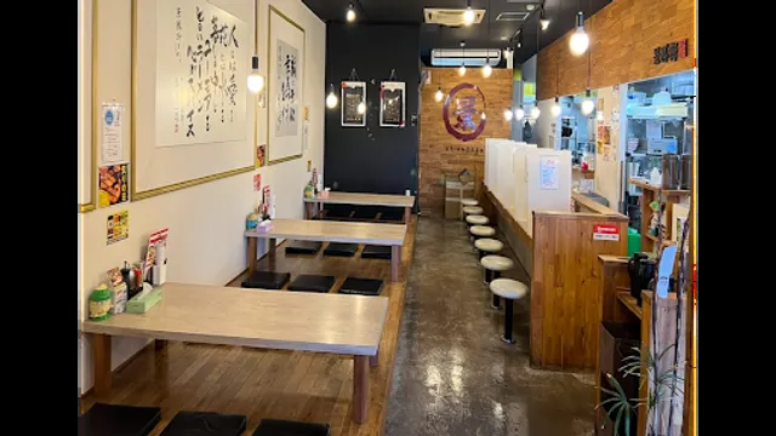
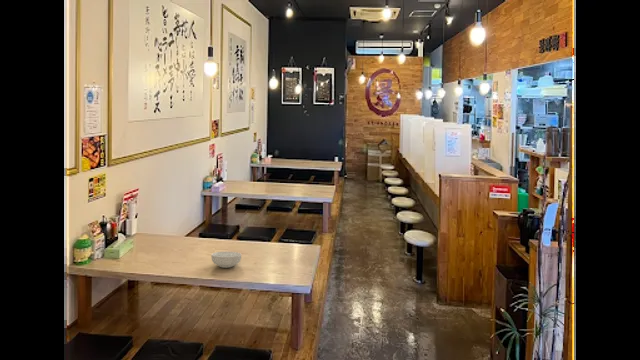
+ cereal bowl [210,250,242,268]
